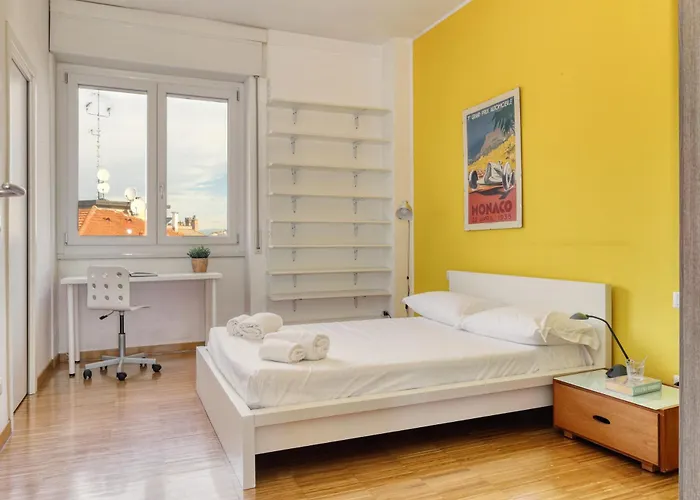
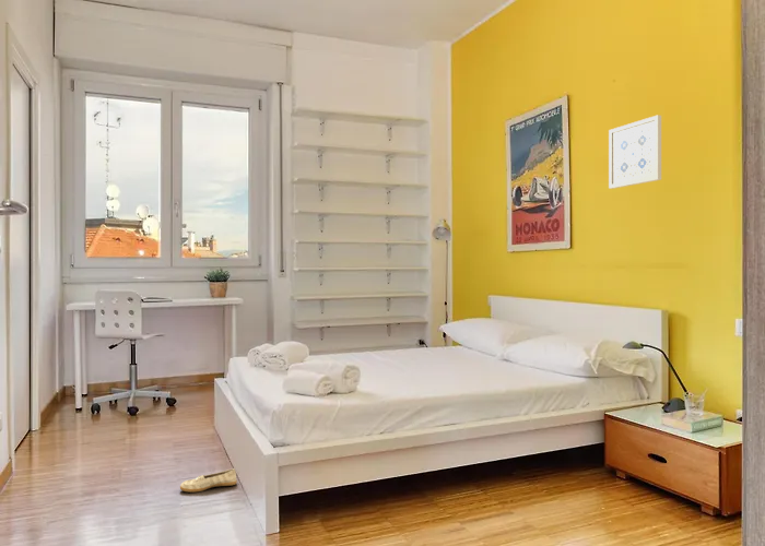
+ wall art [608,114,662,190]
+ shoe [179,467,238,494]
